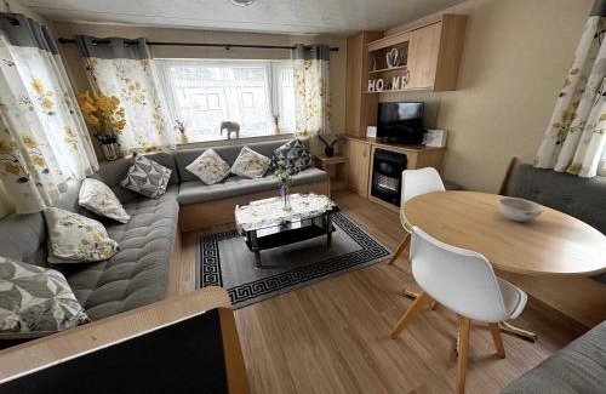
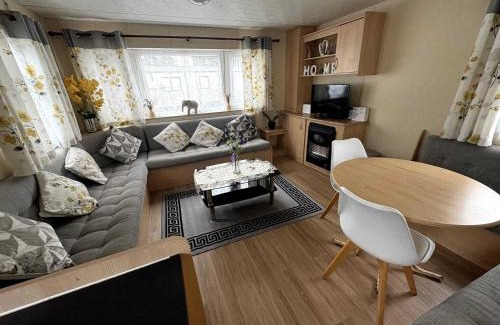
- bowl [497,196,545,223]
